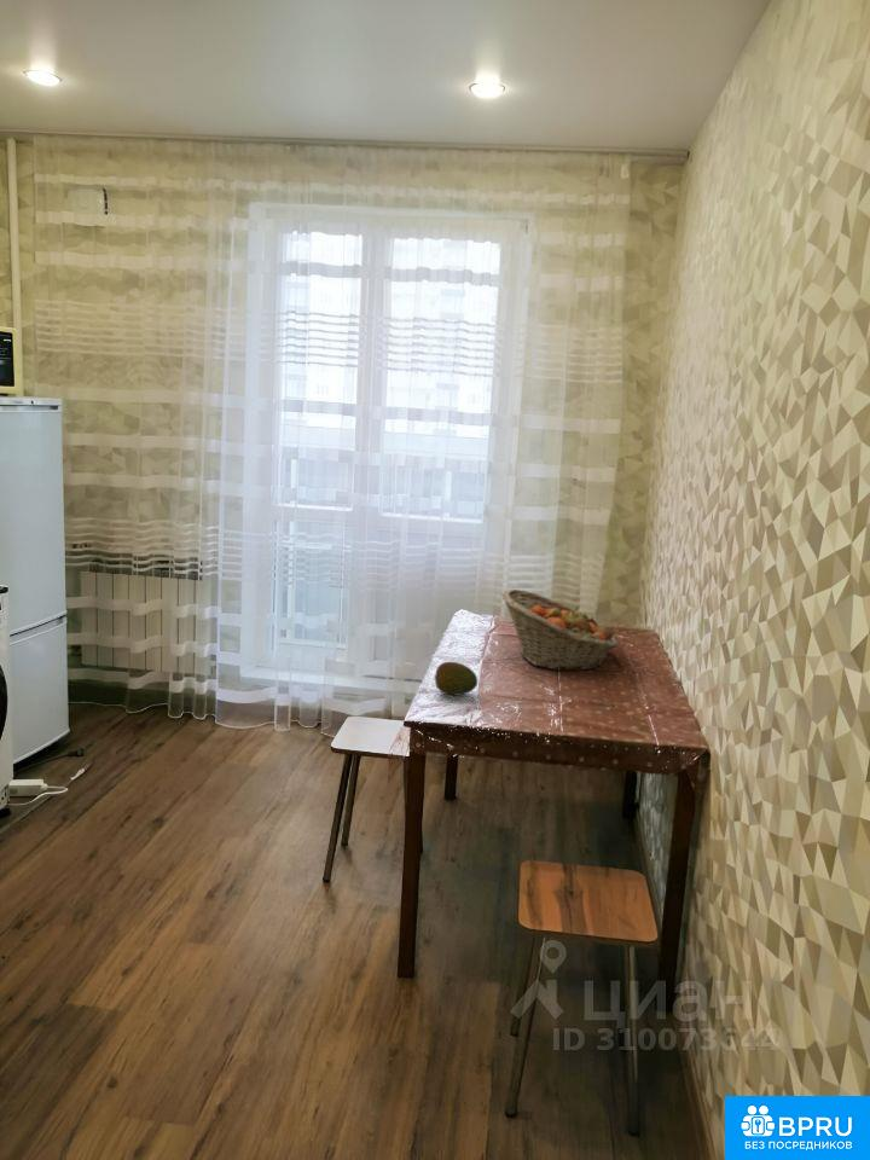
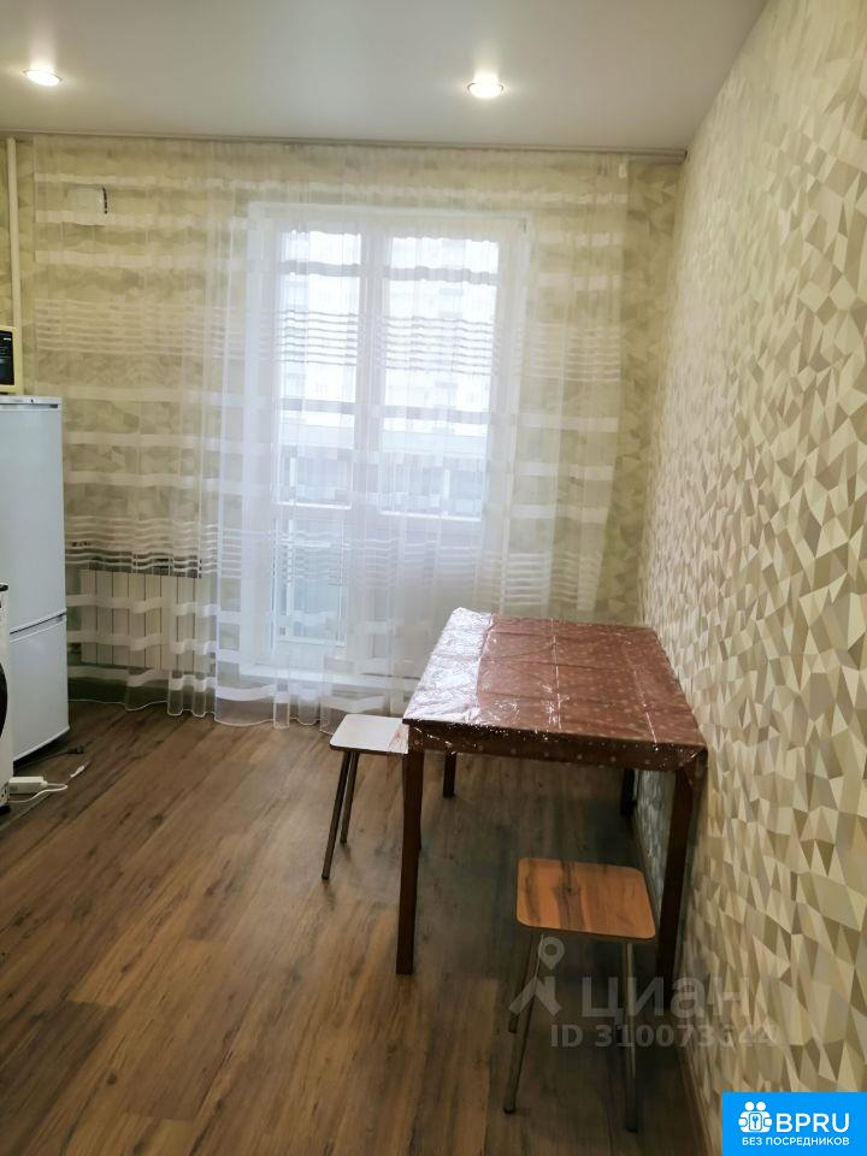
- fruit [434,661,478,697]
- fruit basket [500,588,619,672]
